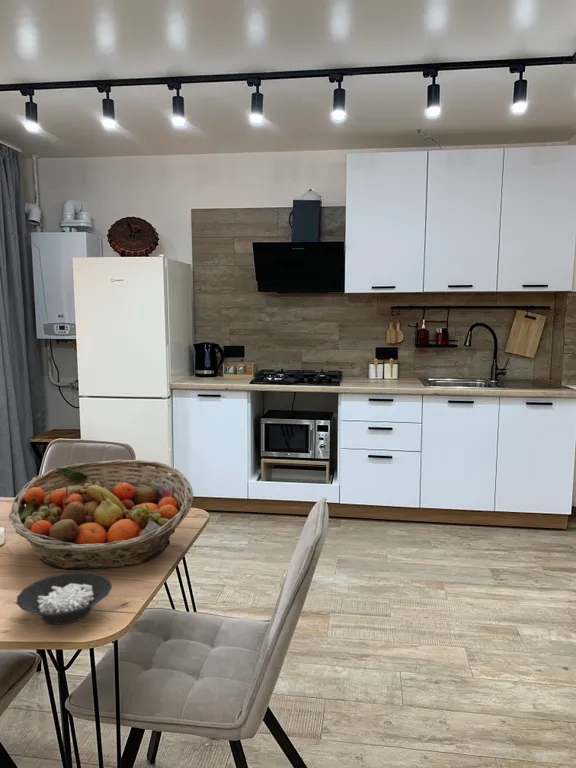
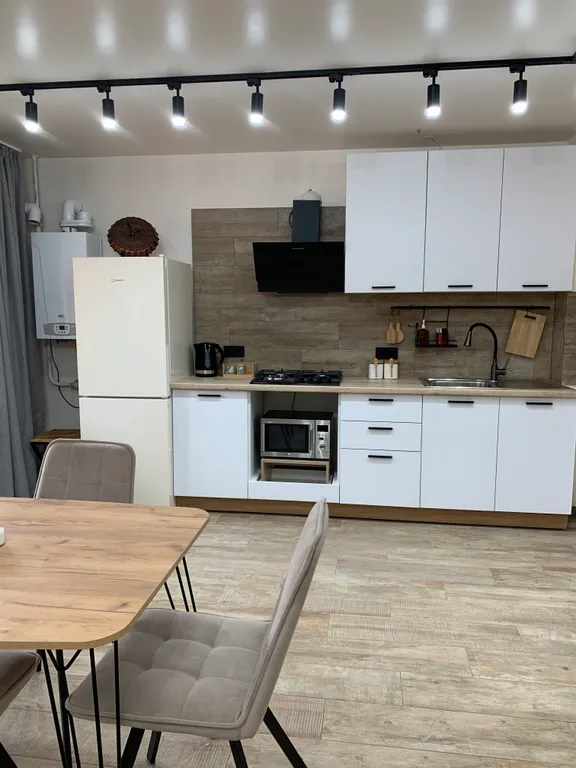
- cereal bowl [16,571,113,626]
- fruit basket [8,459,194,571]
